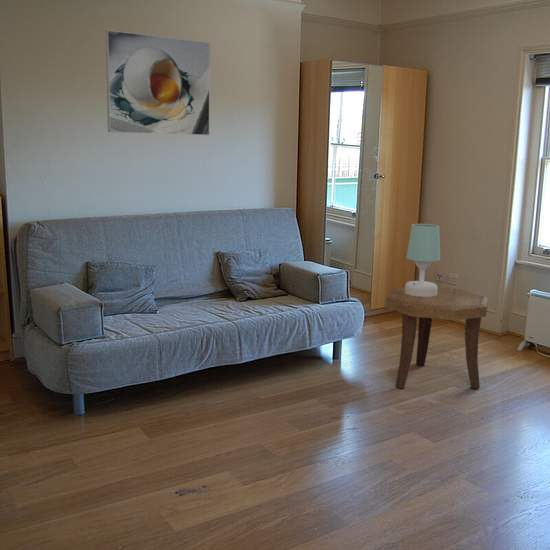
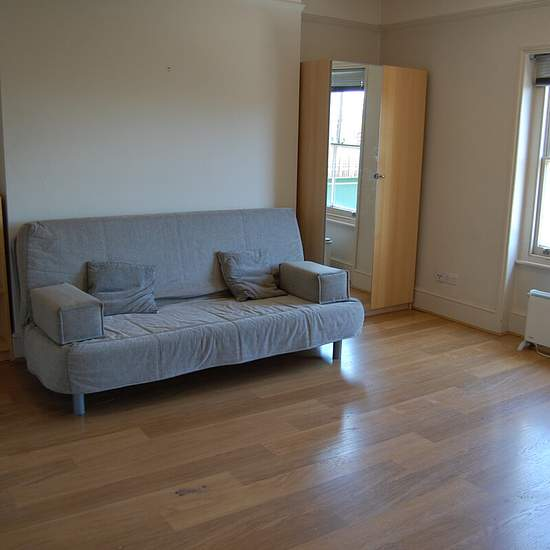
- side table [385,286,489,390]
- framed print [105,29,211,136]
- table lamp [404,223,441,297]
